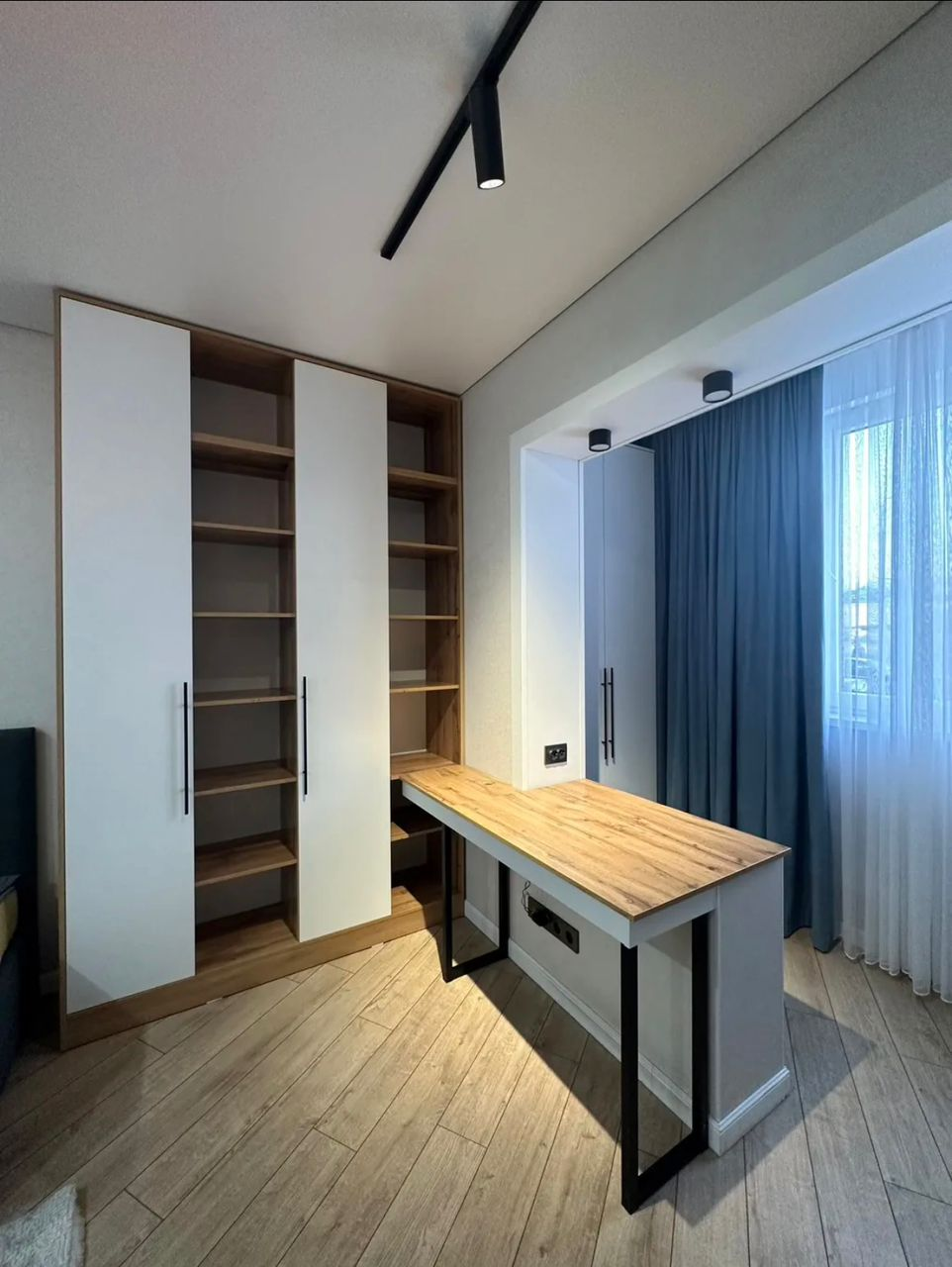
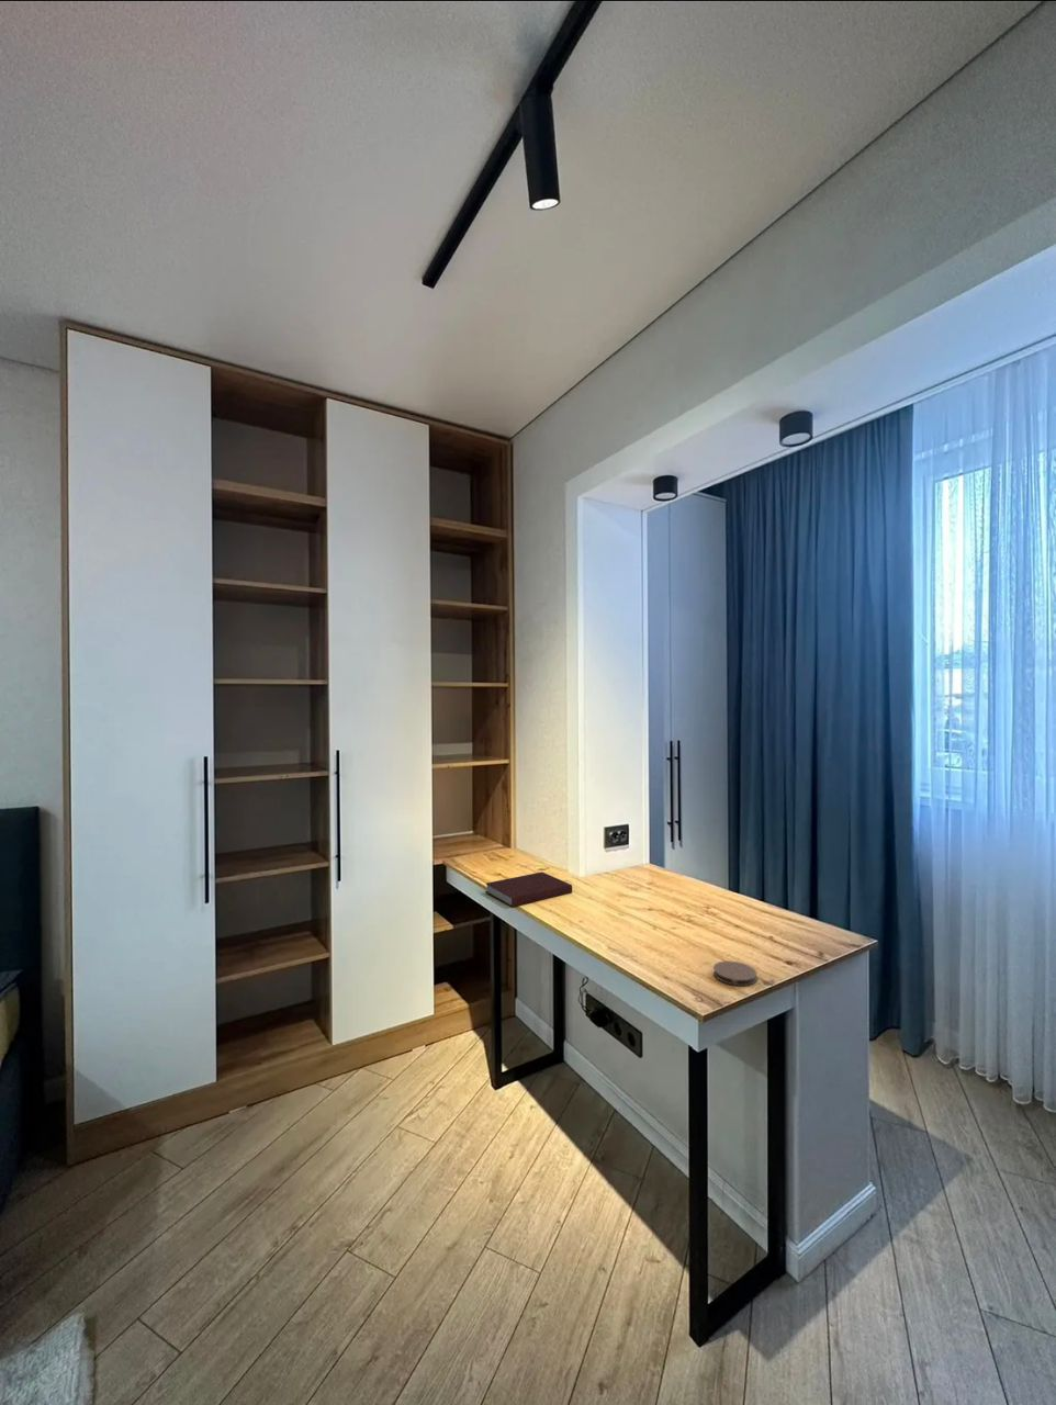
+ notebook [484,871,573,908]
+ coaster [712,959,758,987]
